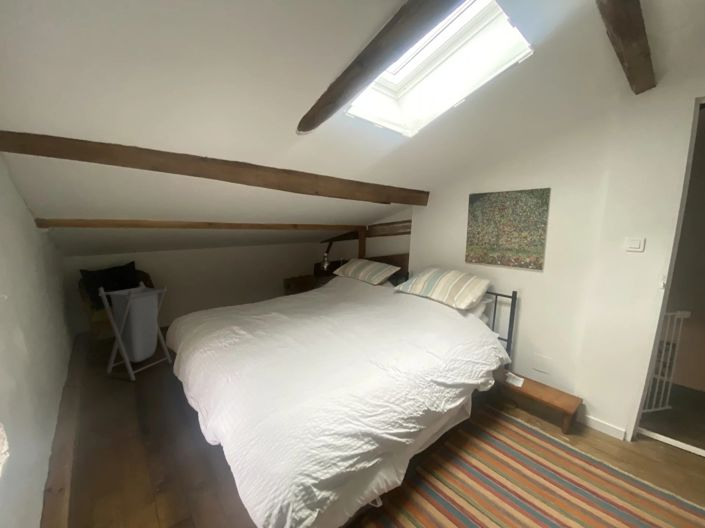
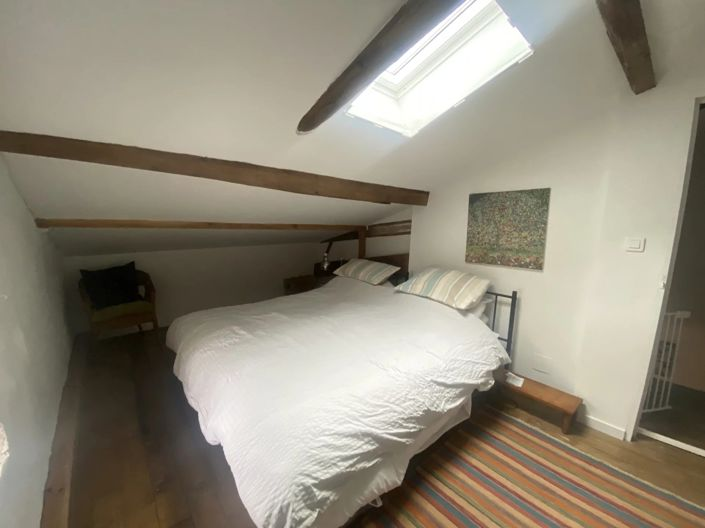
- laundry hamper [98,281,173,382]
